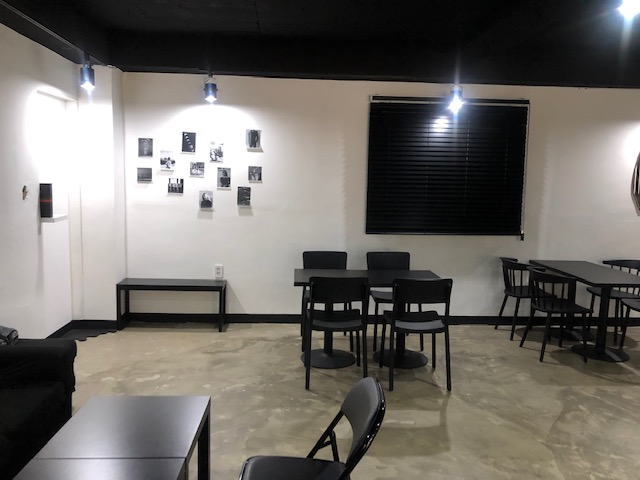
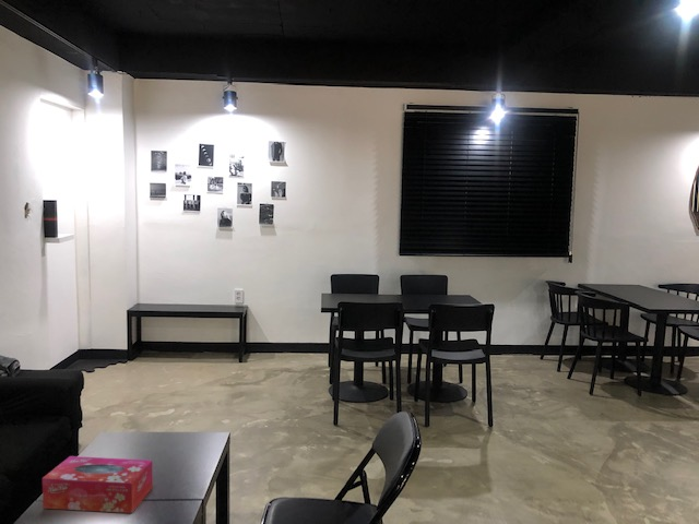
+ tissue box [42,455,154,514]
